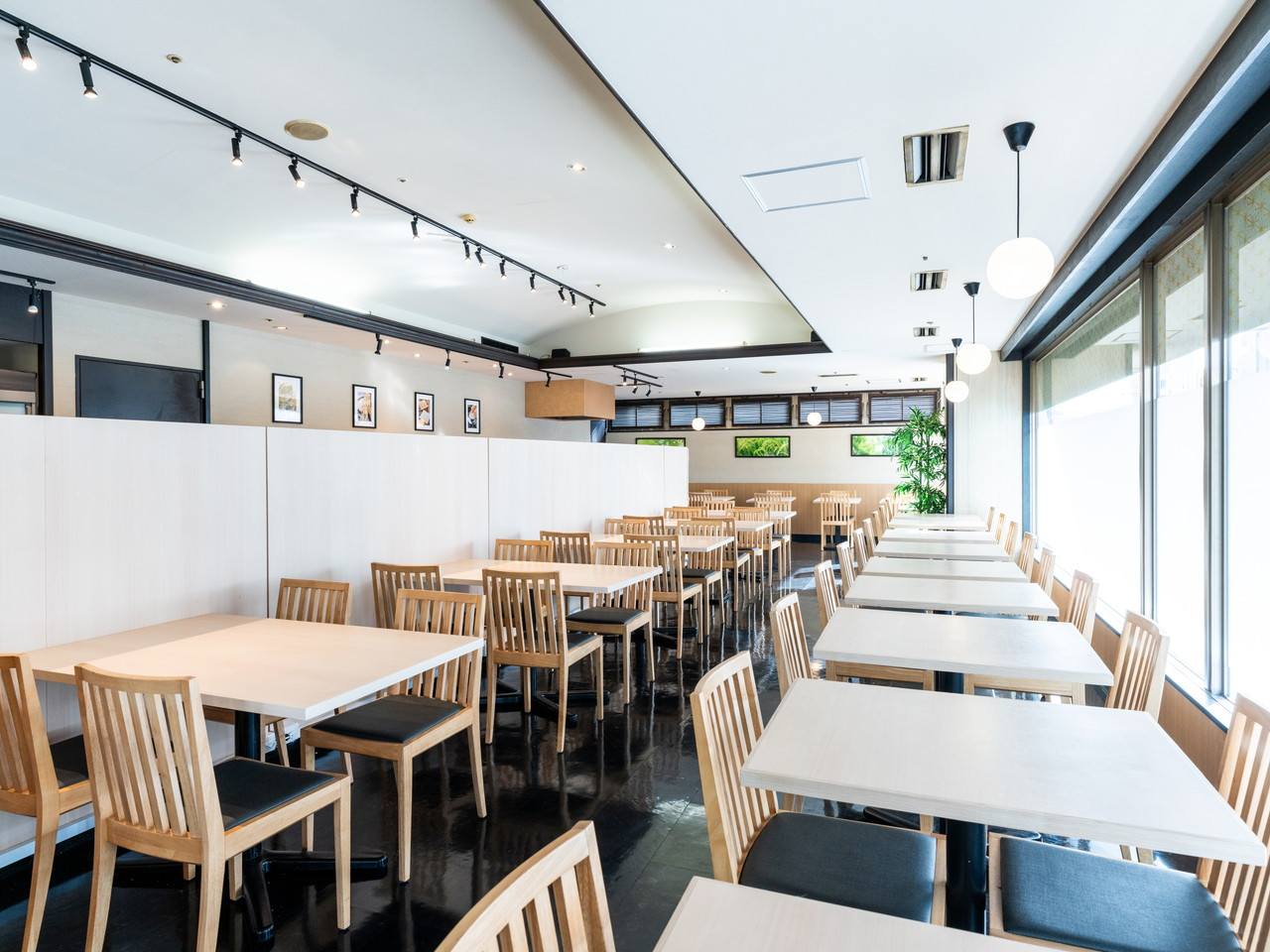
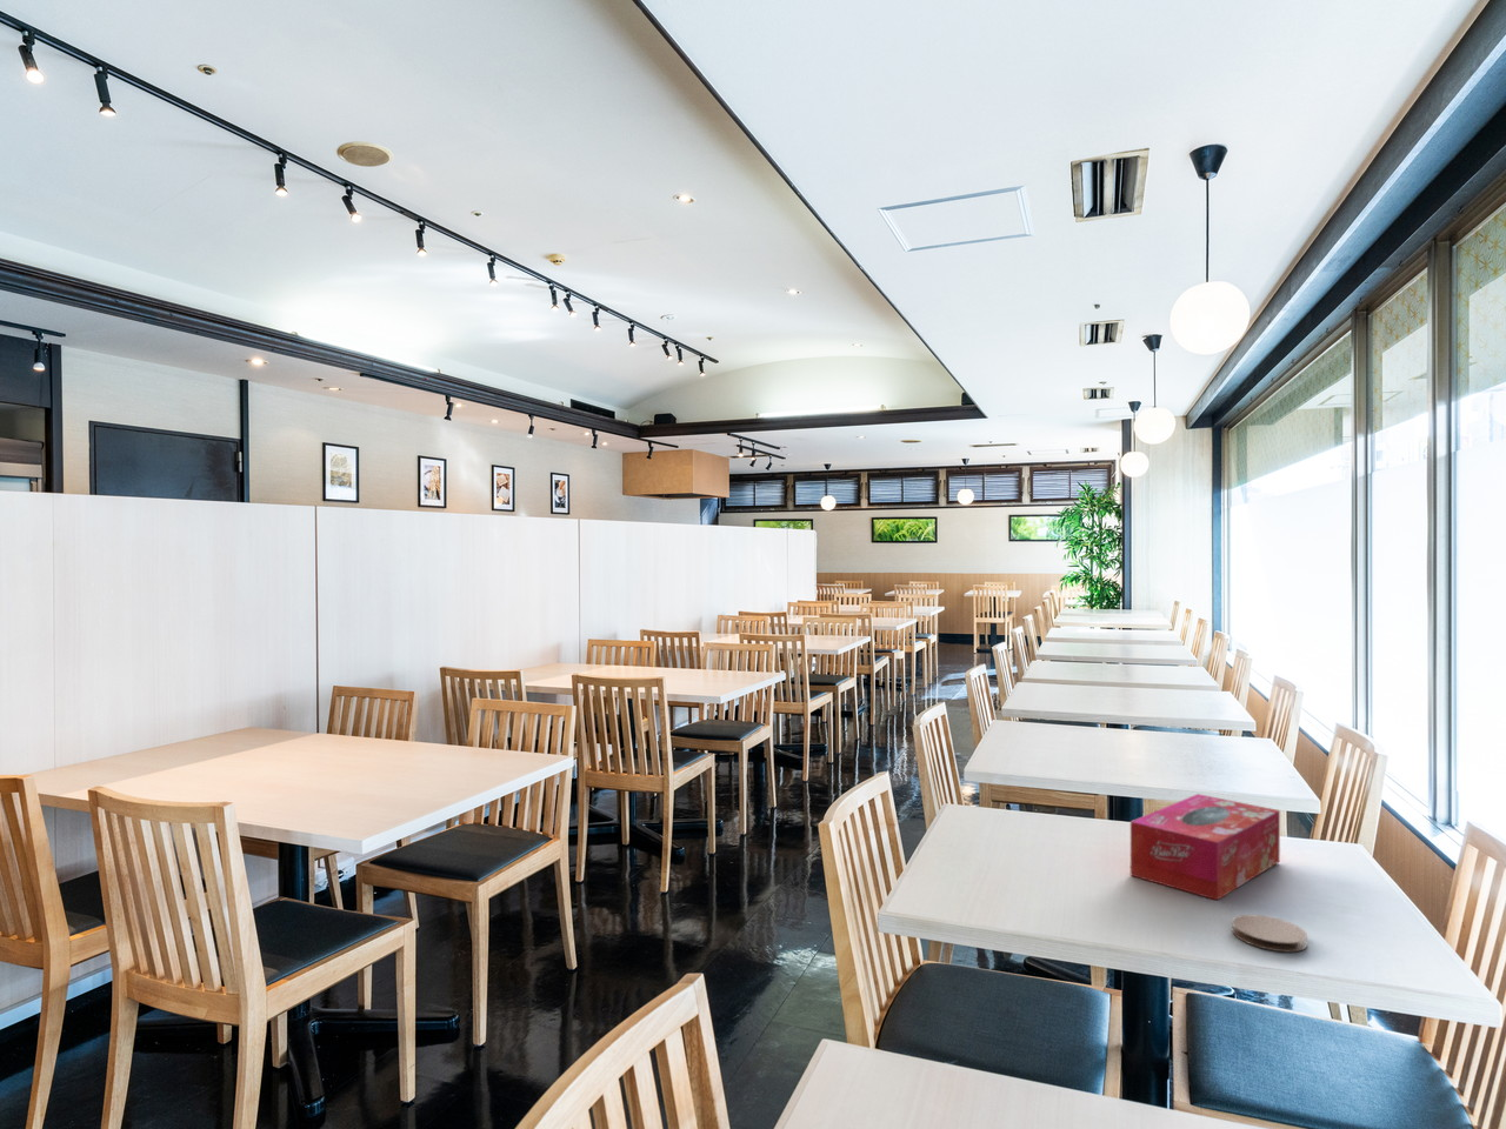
+ tissue box [1130,792,1281,902]
+ coaster [1231,914,1308,952]
